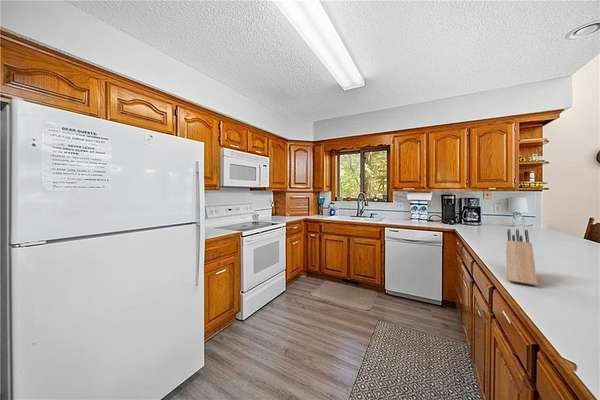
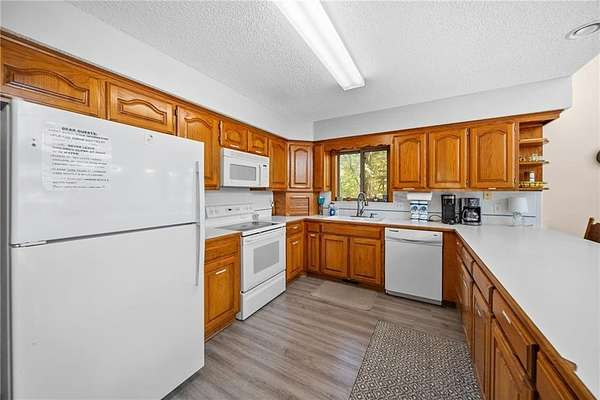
- knife block [505,228,538,286]
